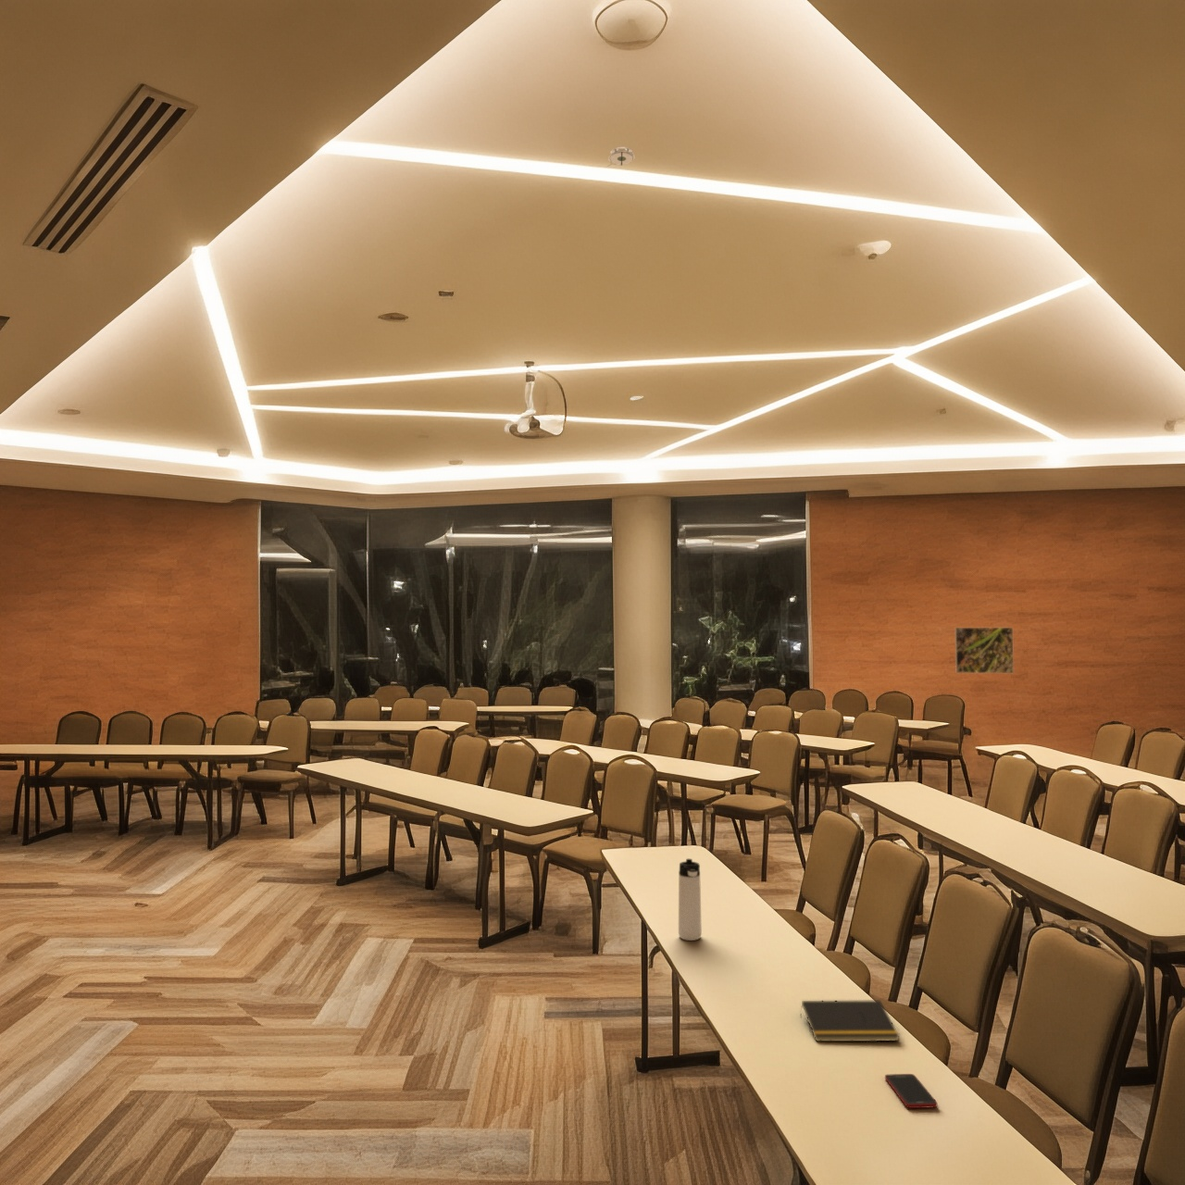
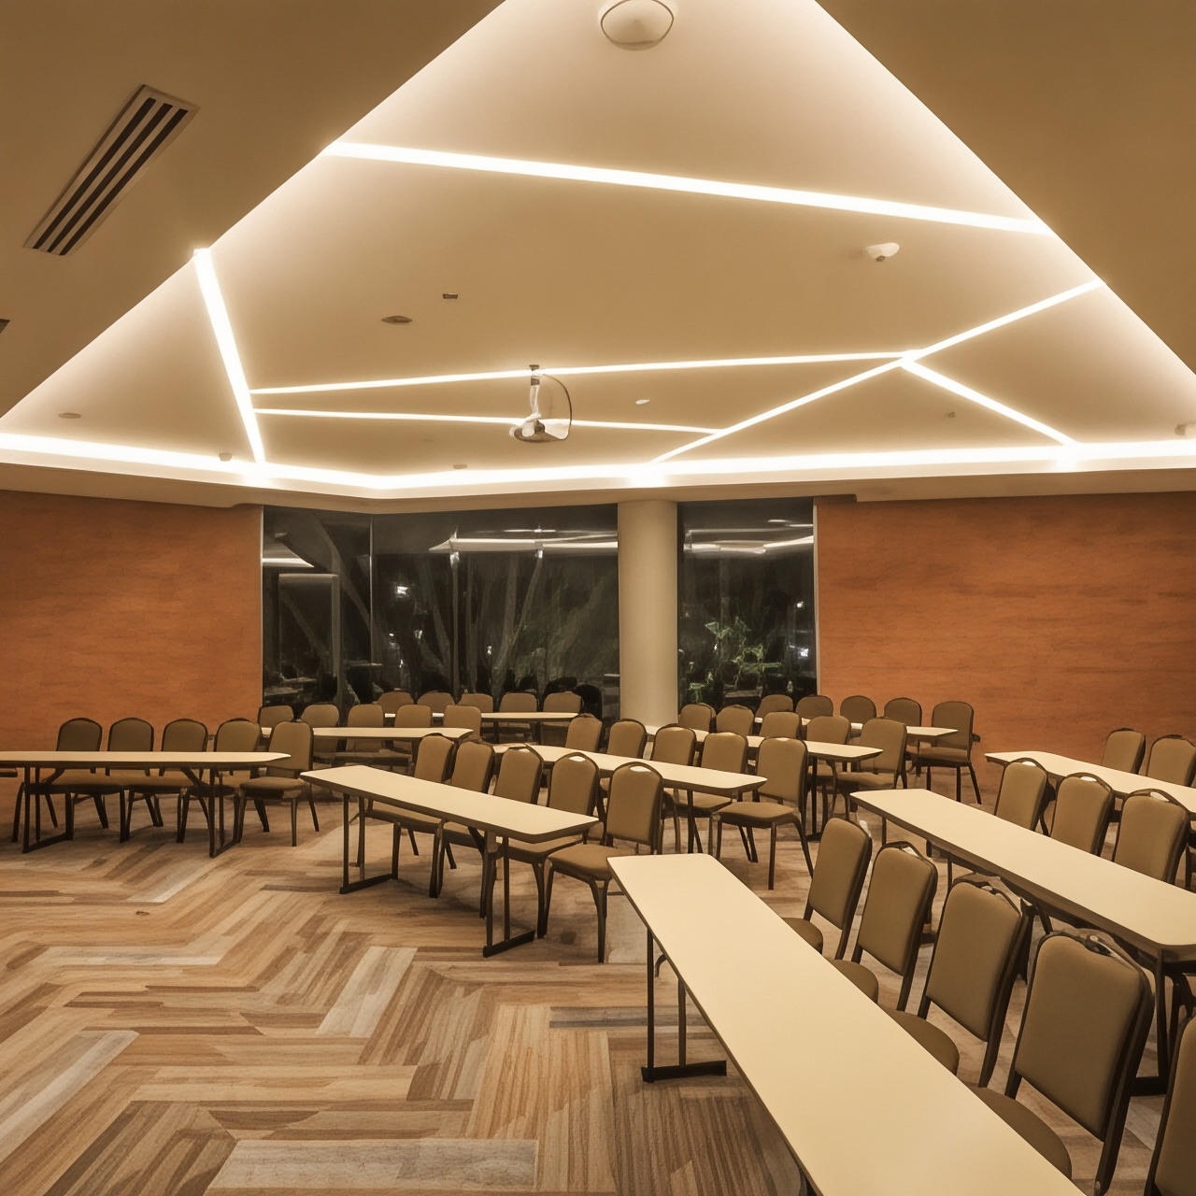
- notepad [799,999,901,1043]
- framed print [955,627,1015,674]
- smoke detector [607,145,636,167]
- cell phone [884,1073,938,1109]
- thermos bottle [677,858,703,942]
